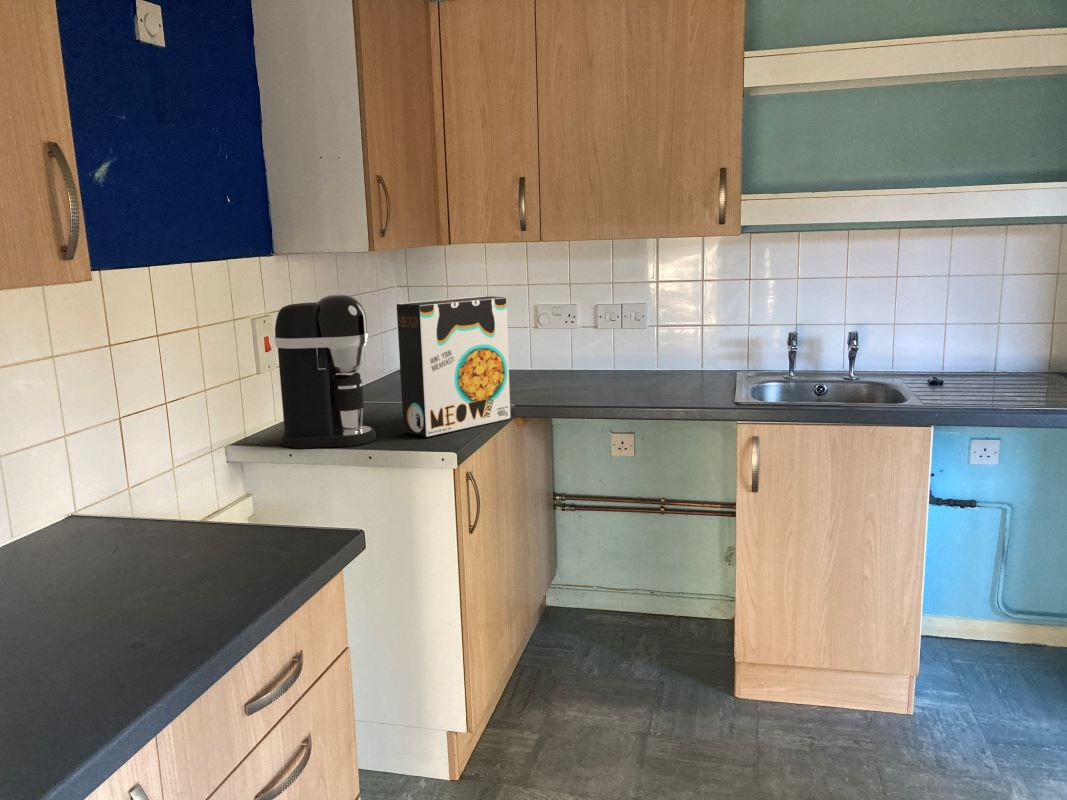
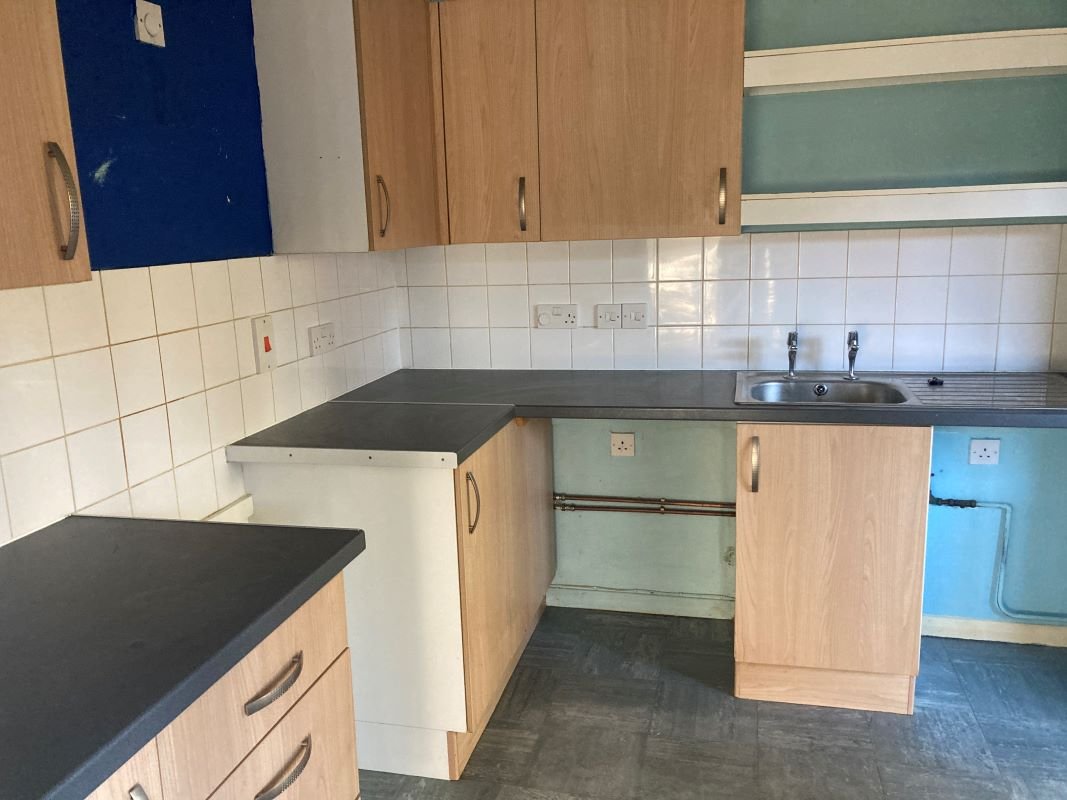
- coffee maker [273,294,377,449]
- cereal box [396,295,511,438]
